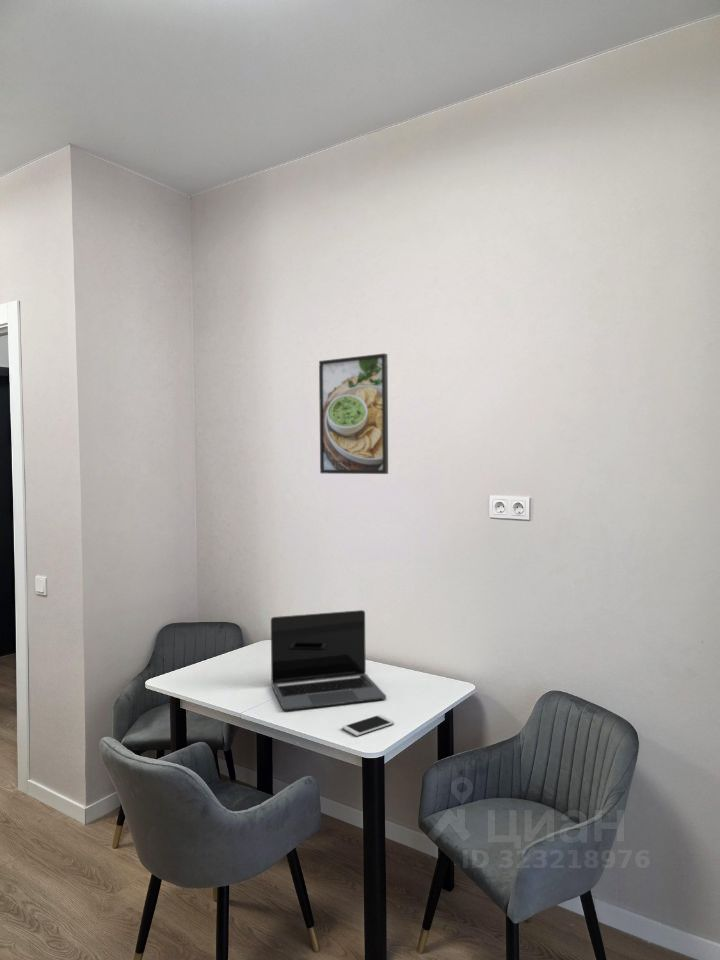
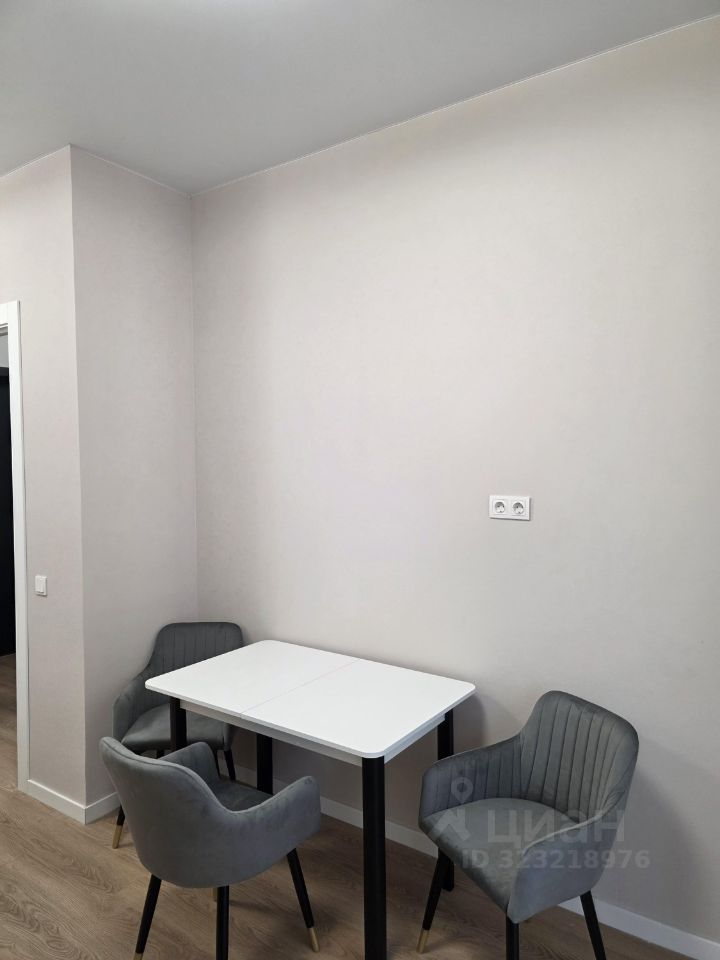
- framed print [318,352,389,475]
- smartphone [341,714,396,737]
- laptop [270,609,387,711]
